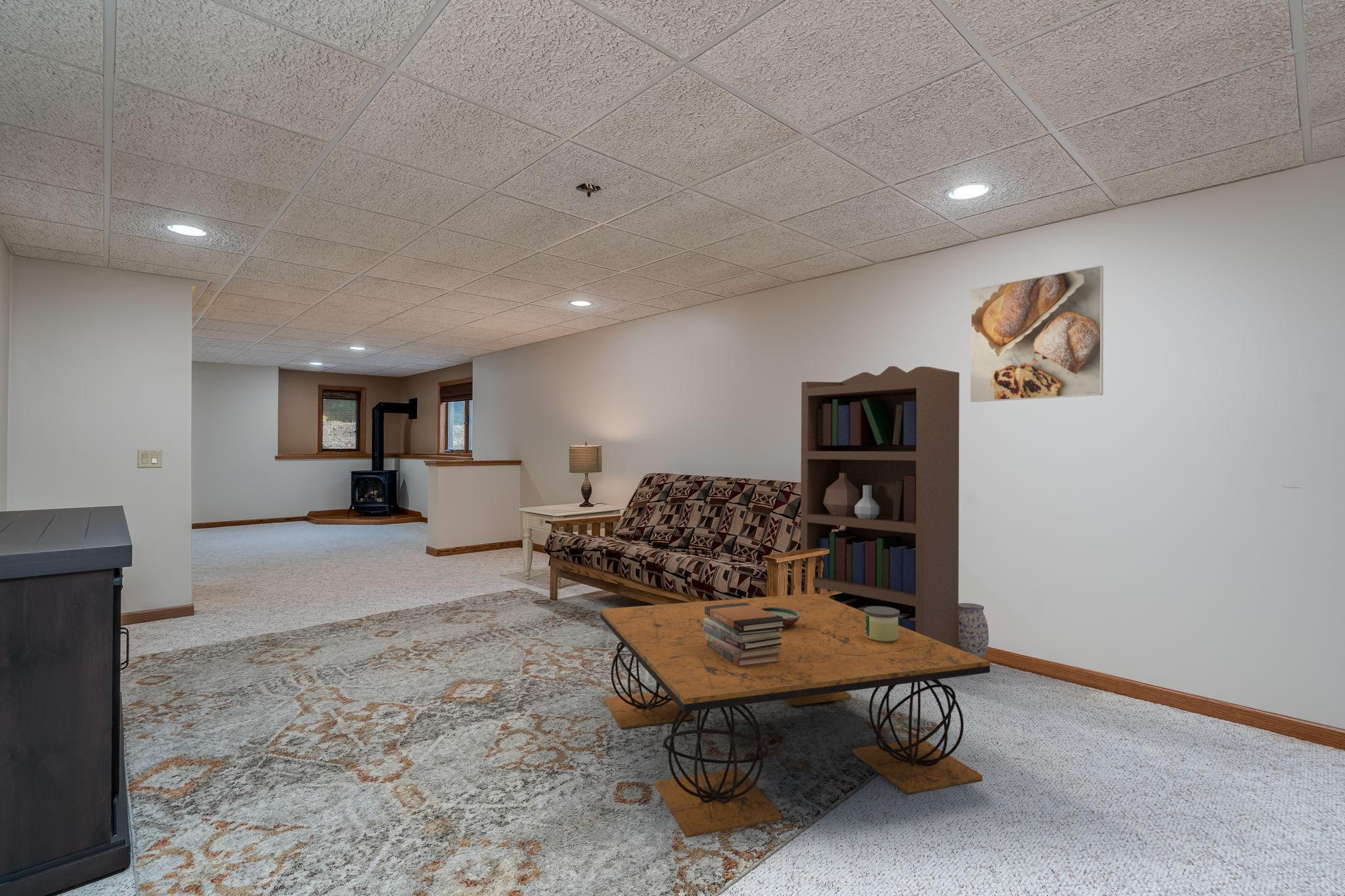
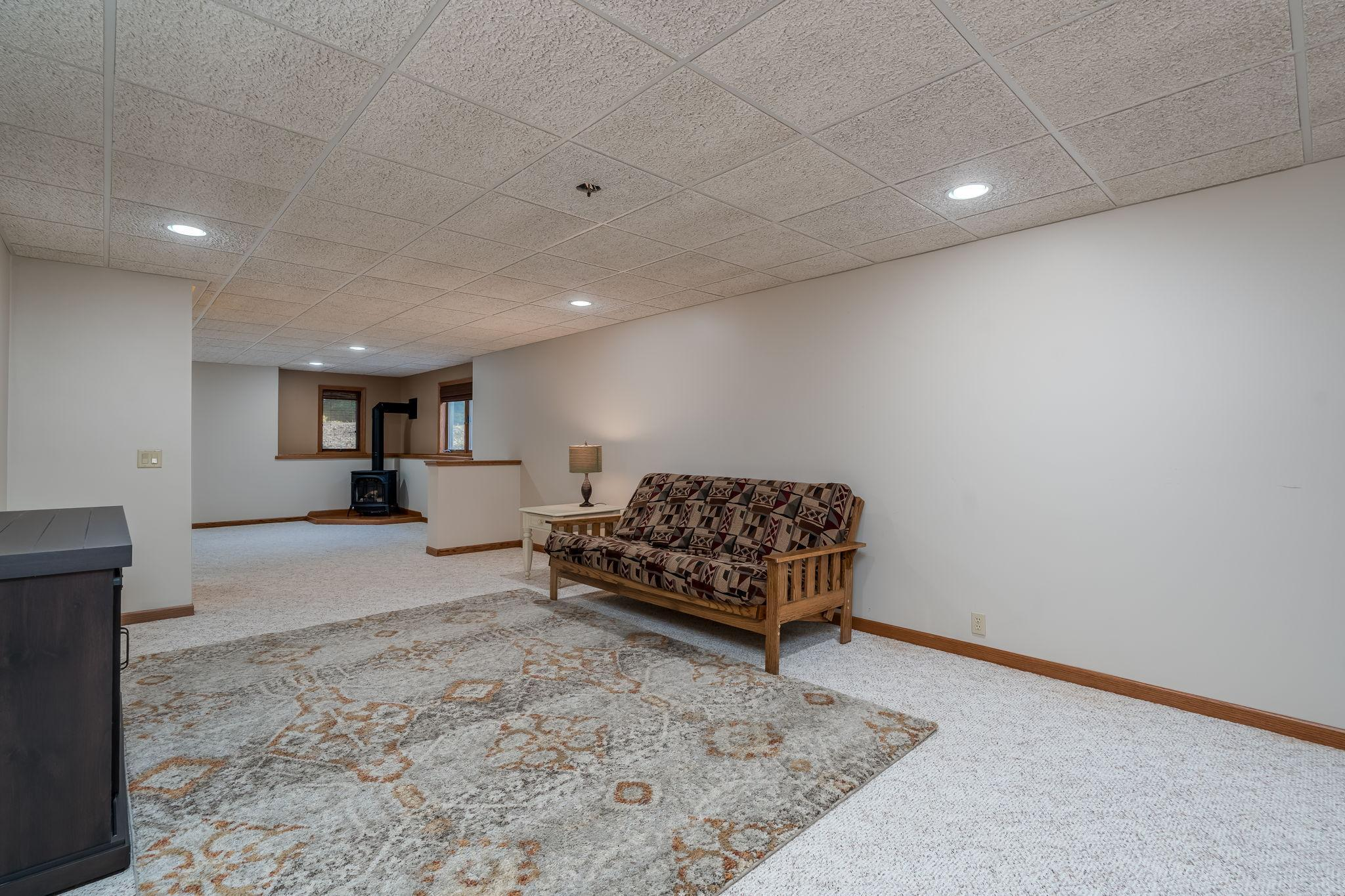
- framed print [970,265,1104,402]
- candle [864,606,900,642]
- decorative bowl [761,607,801,627]
- book stack [703,603,786,667]
- vase [958,603,989,658]
- coffee table [600,593,990,838]
- bookcase [800,366,960,682]
